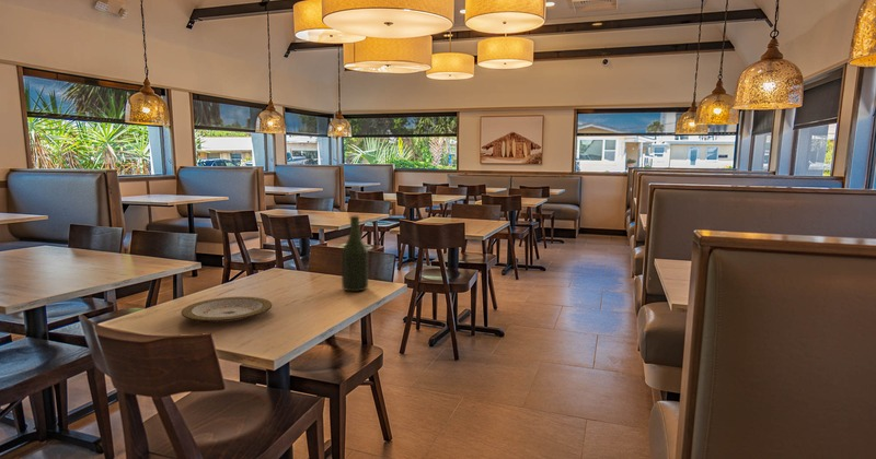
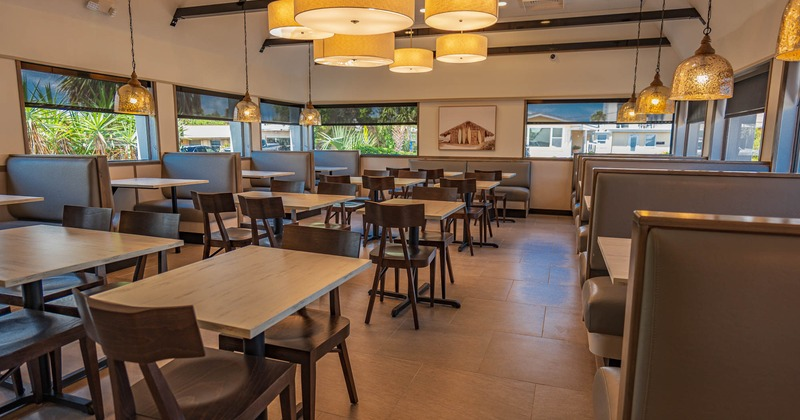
- plate [181,295,273,323]
- bottle [341,215,369,293]
